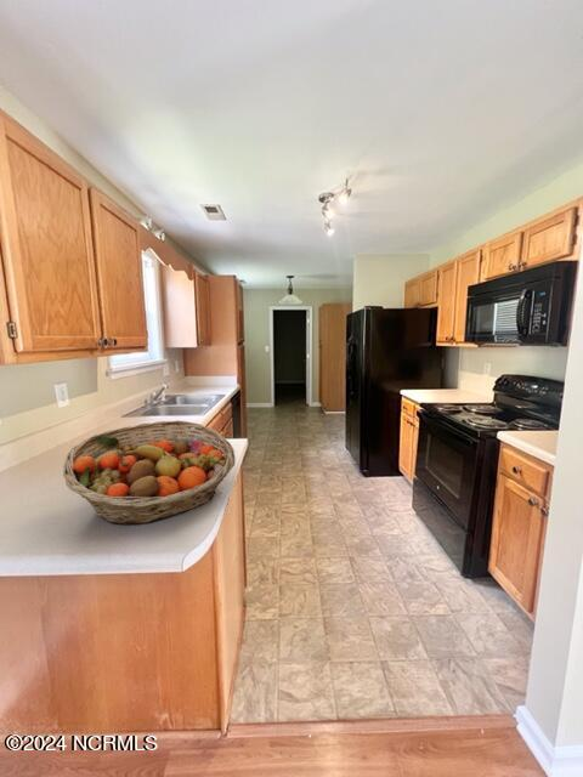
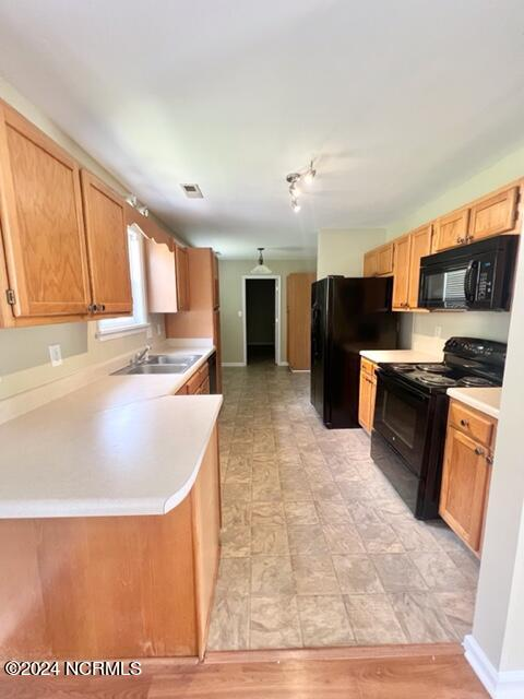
- fruit basket [62,419,237,526]
